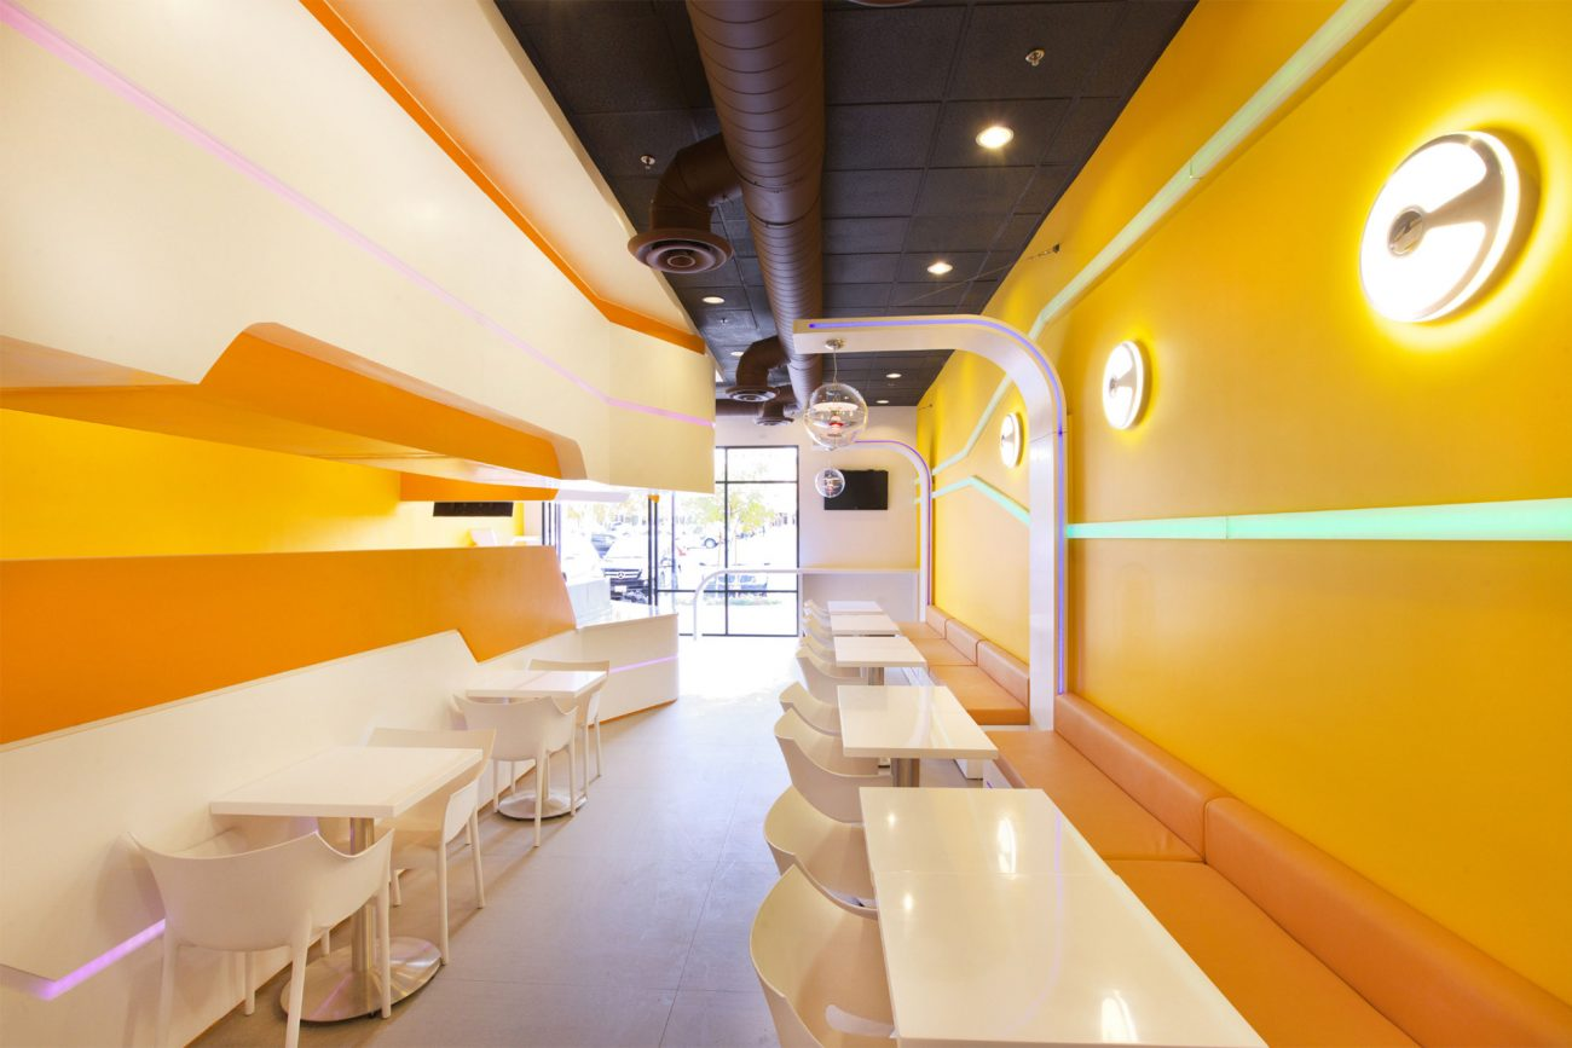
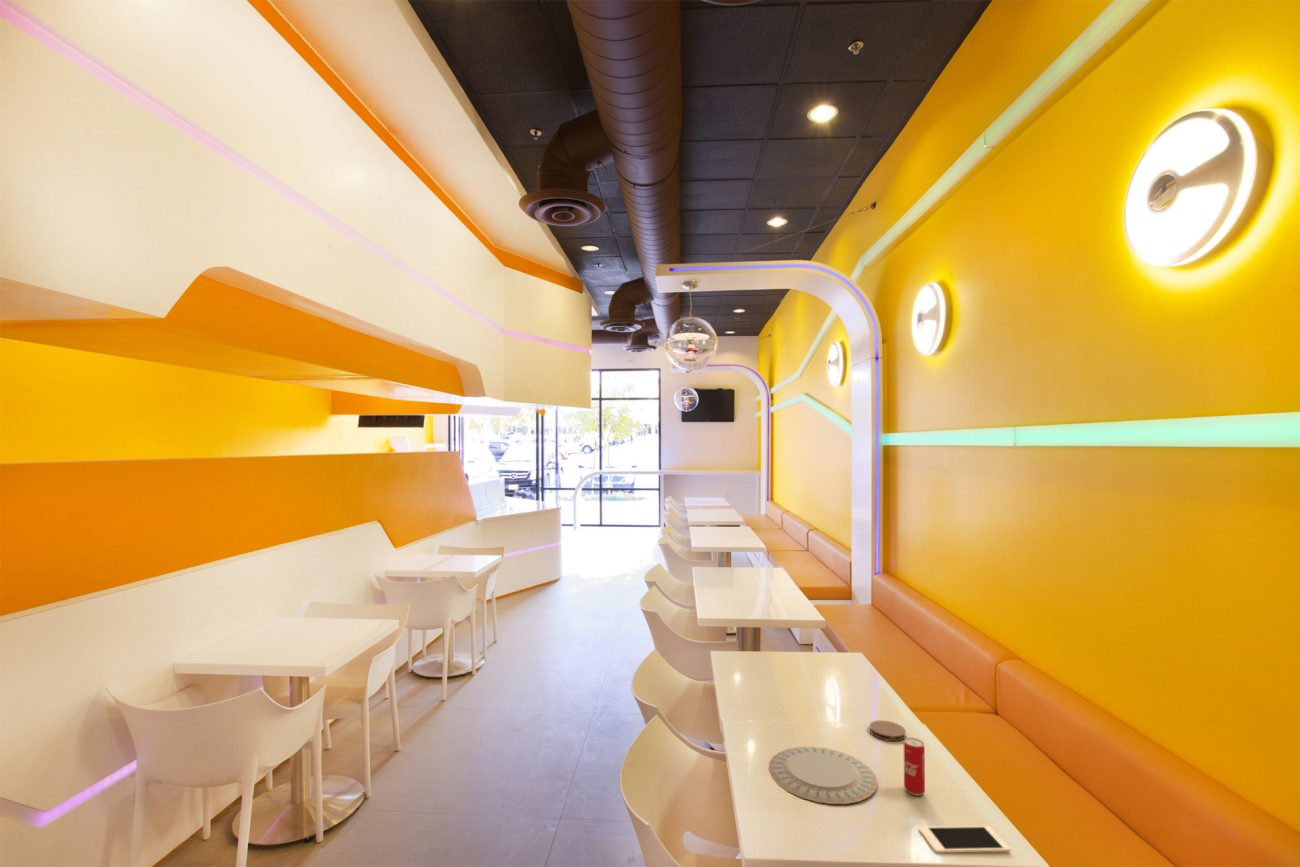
+ beverage can [903,737,926,796]
+ cell phone [918,825,1012,854]
+ chinaware [767,746,879,805]
+ coaster [868,719,907,742]
